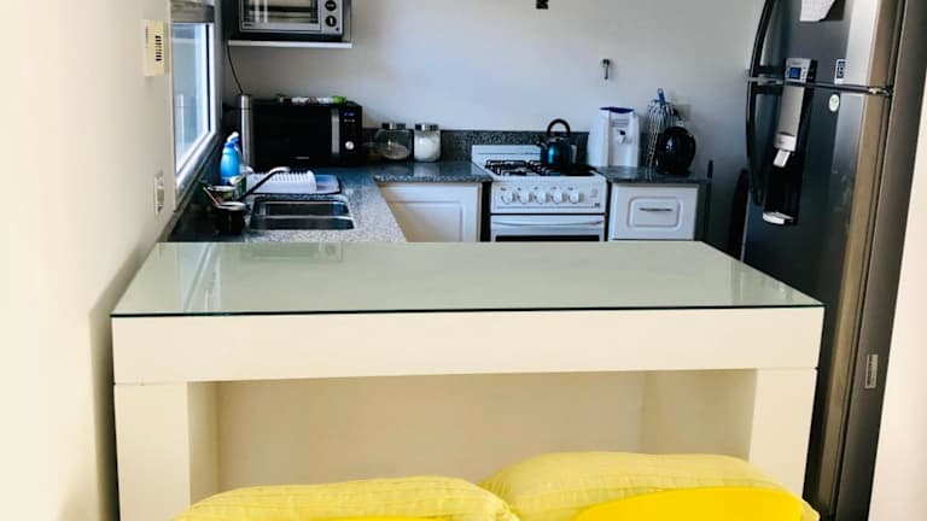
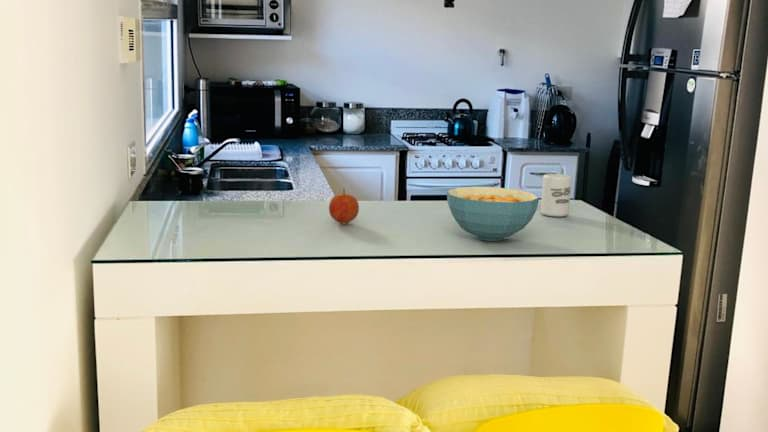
+ cup [540,173,573,218]
+ cereal bowl [446,186,540,242]
+ fruit [328,188,360,225]
